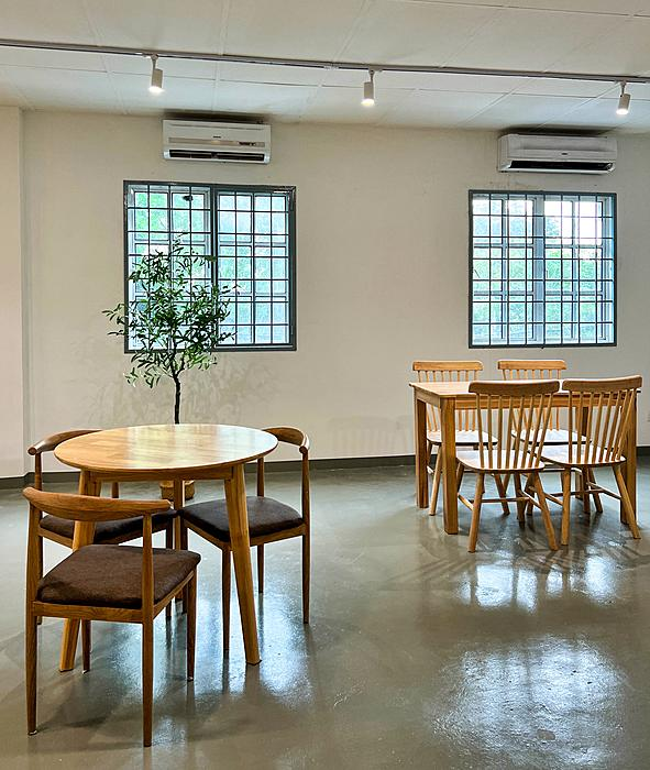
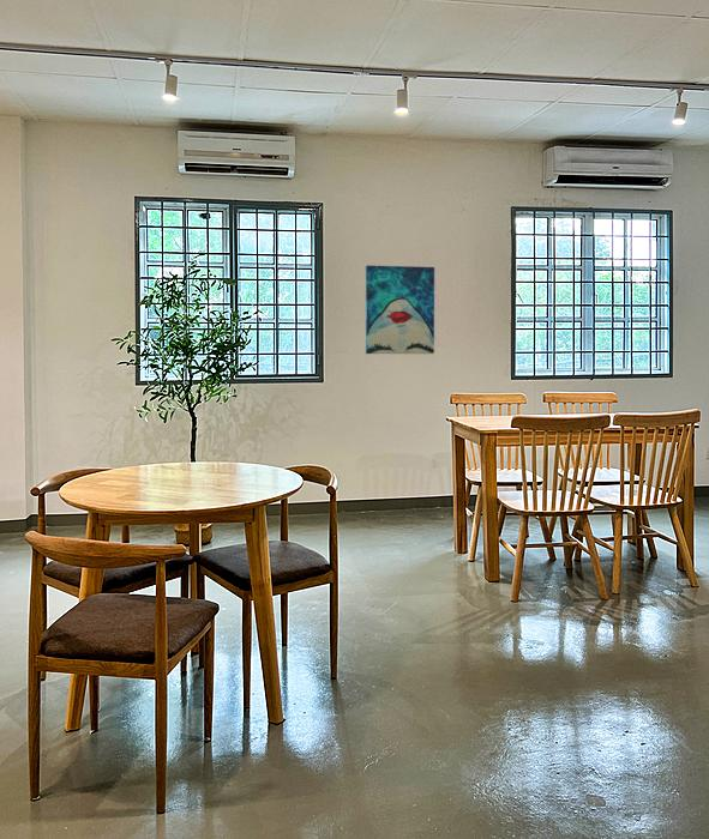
+ wall art [365,265,435,355]
